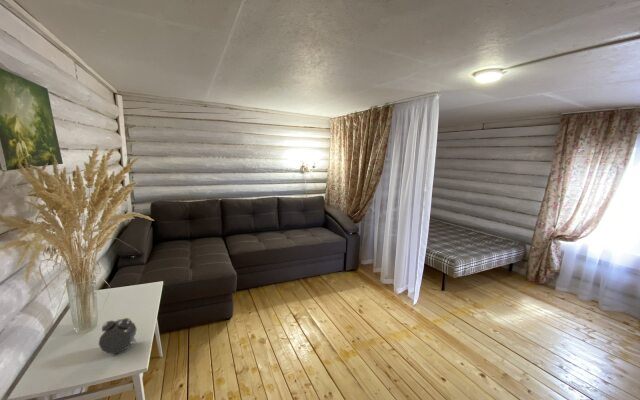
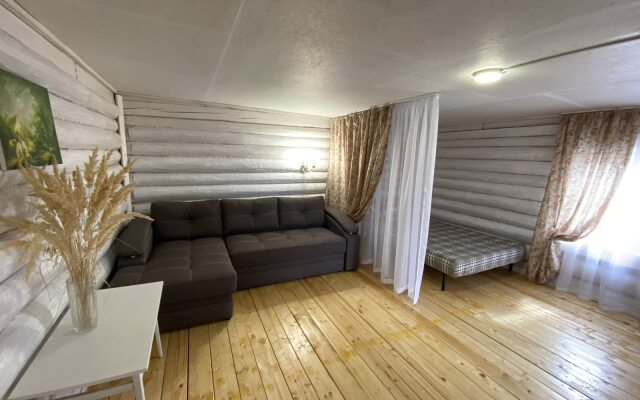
- alarm clock [98,317,139,355]
